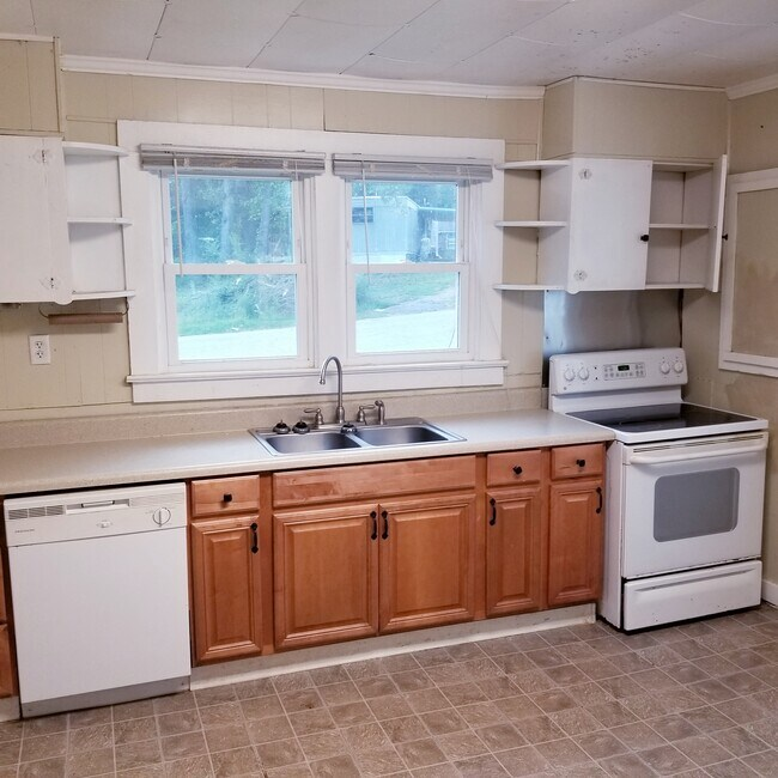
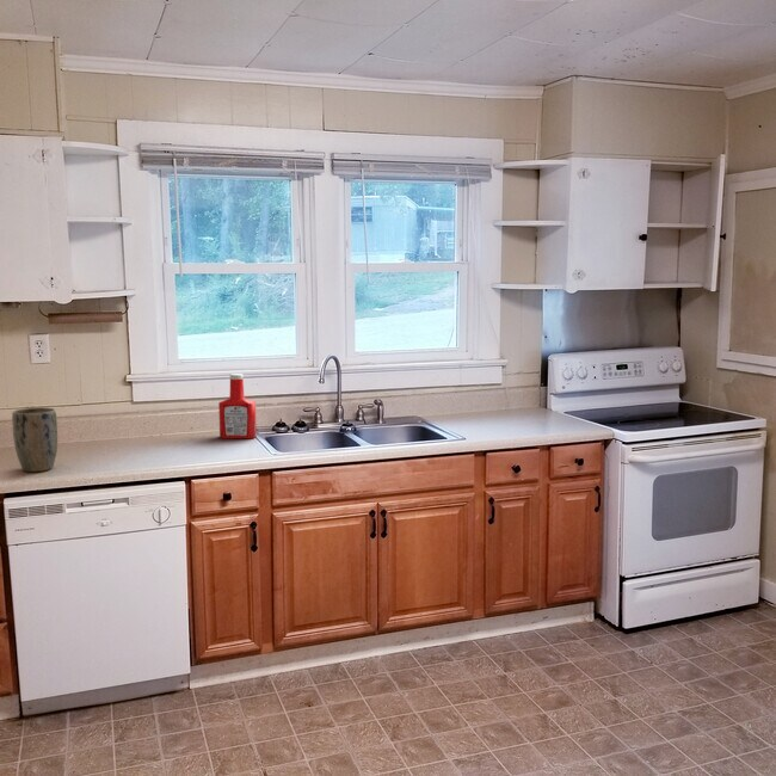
+ plant pot [11,406,58,473]
+ soap bottle [217,372,258,439]
